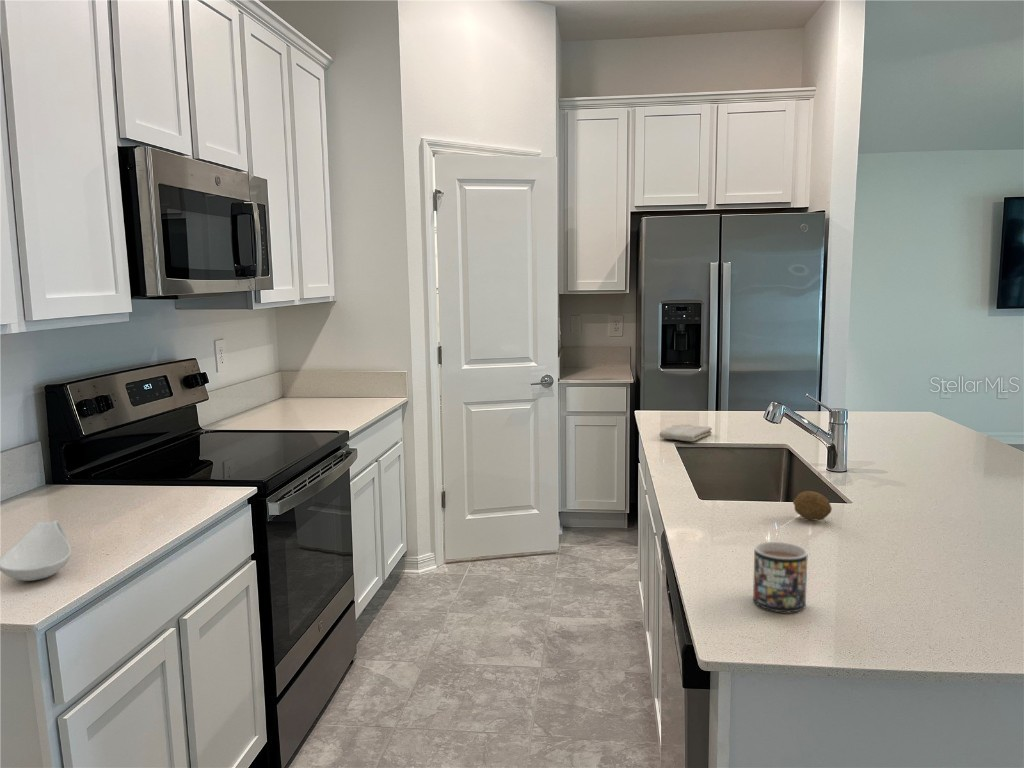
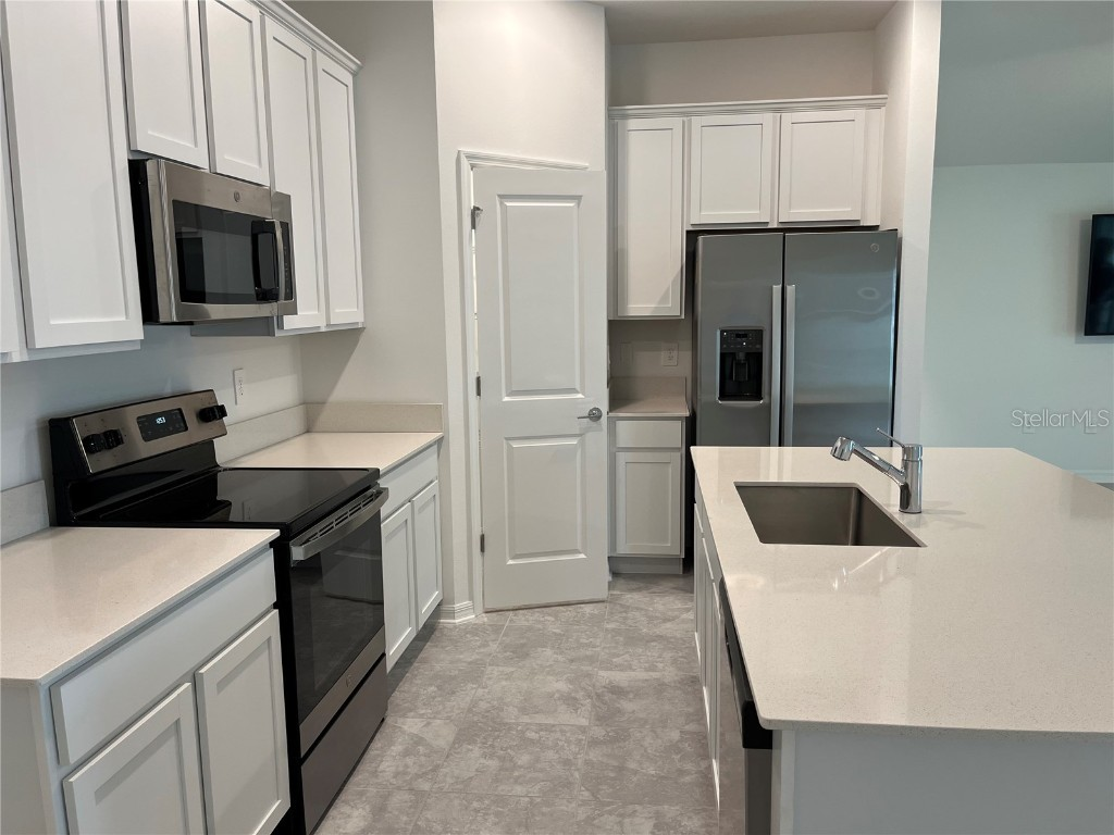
- spoon rest [0,519,73,582]
- fruit [792,490,833,521]
- washcloth [659,423,713,442]
- mug [752,541,808,613]
